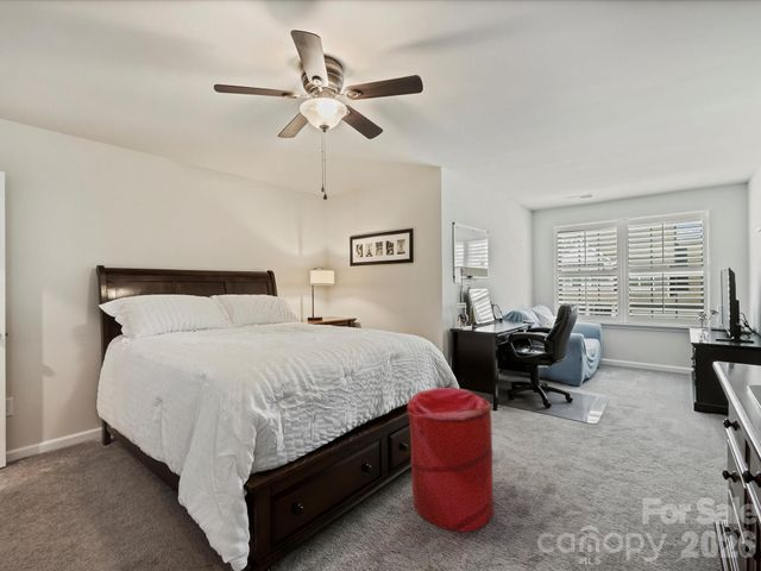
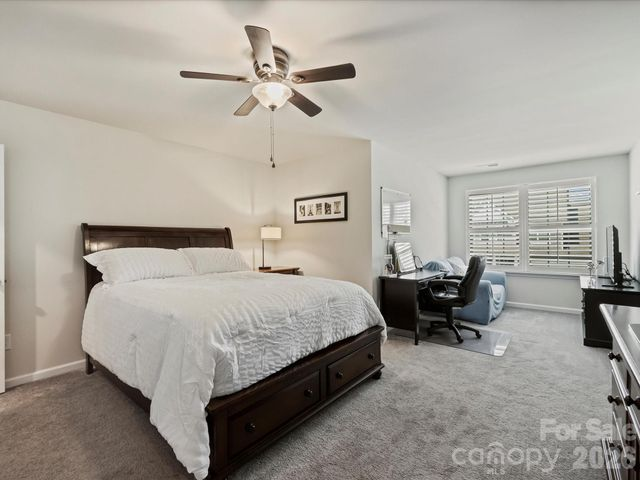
- laundry hamper [405,387,495,533]
